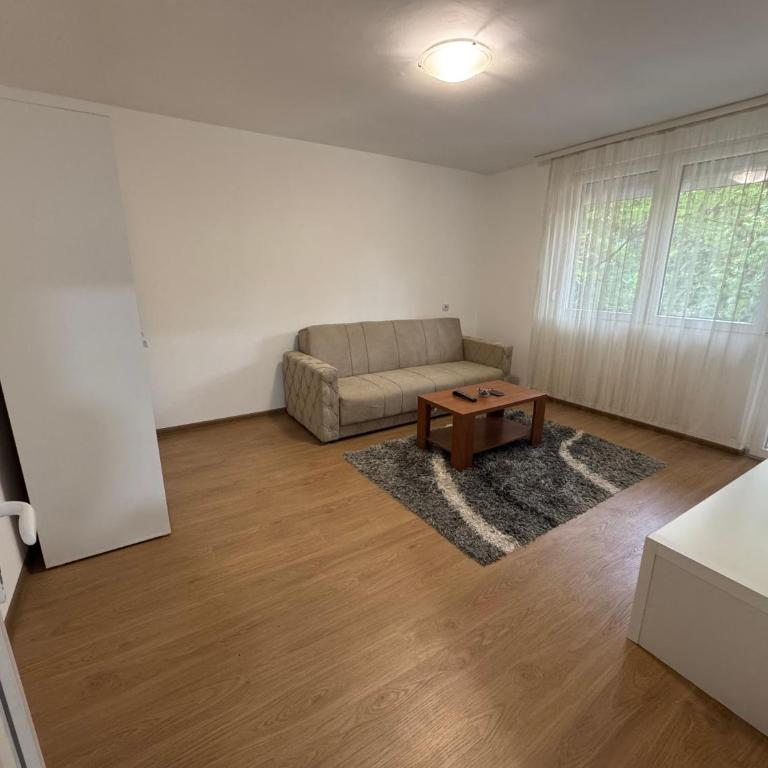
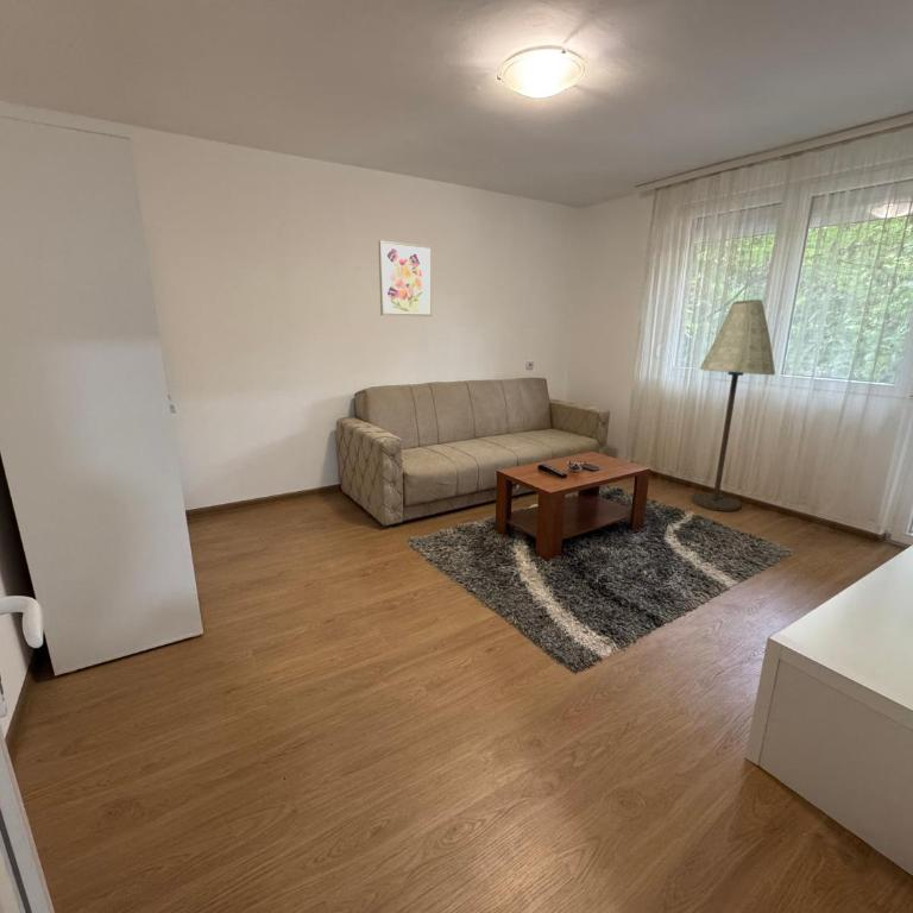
+ floor lamp [690,298,776,512]
+ wall art [377,240,433,317]
